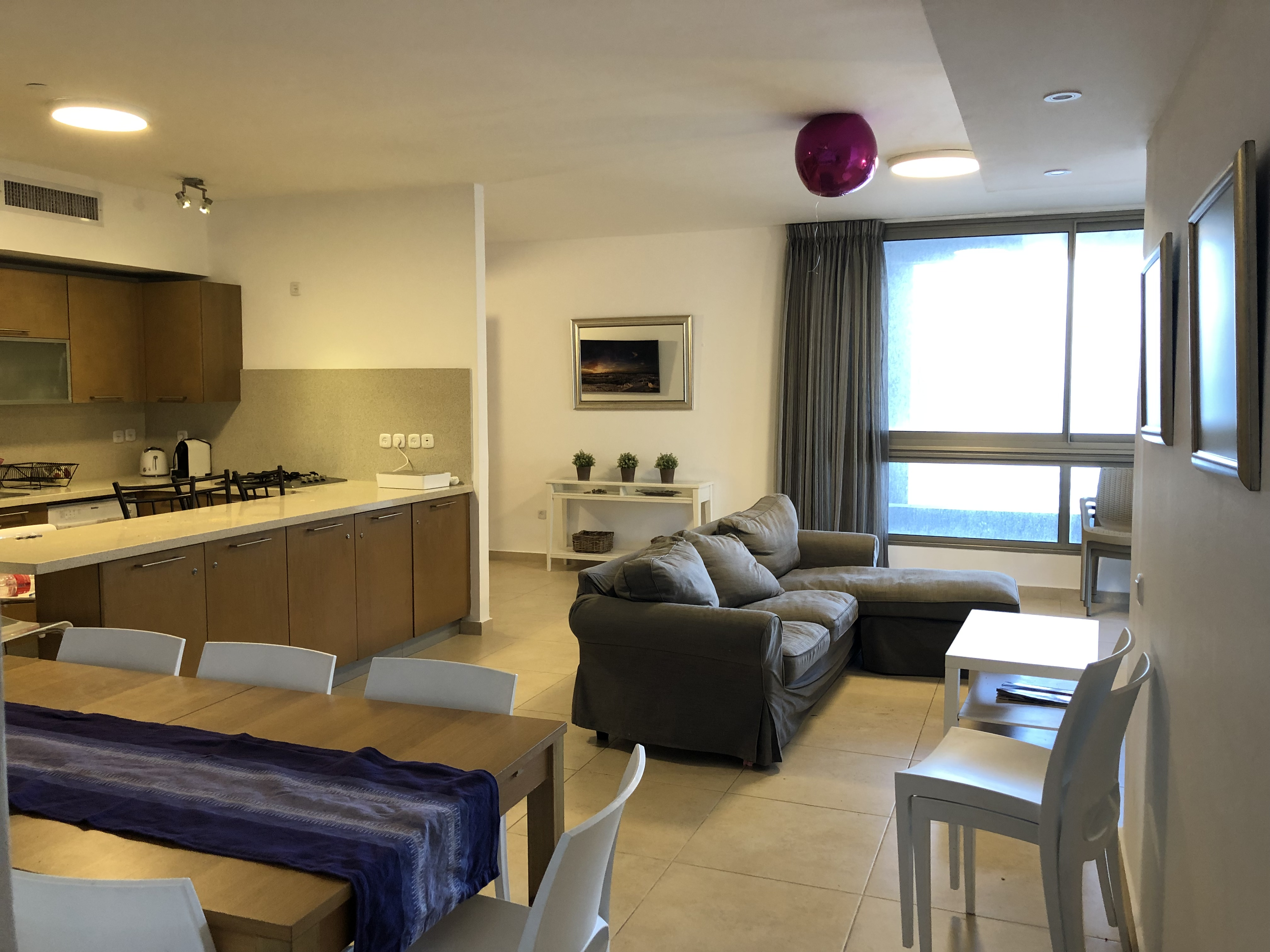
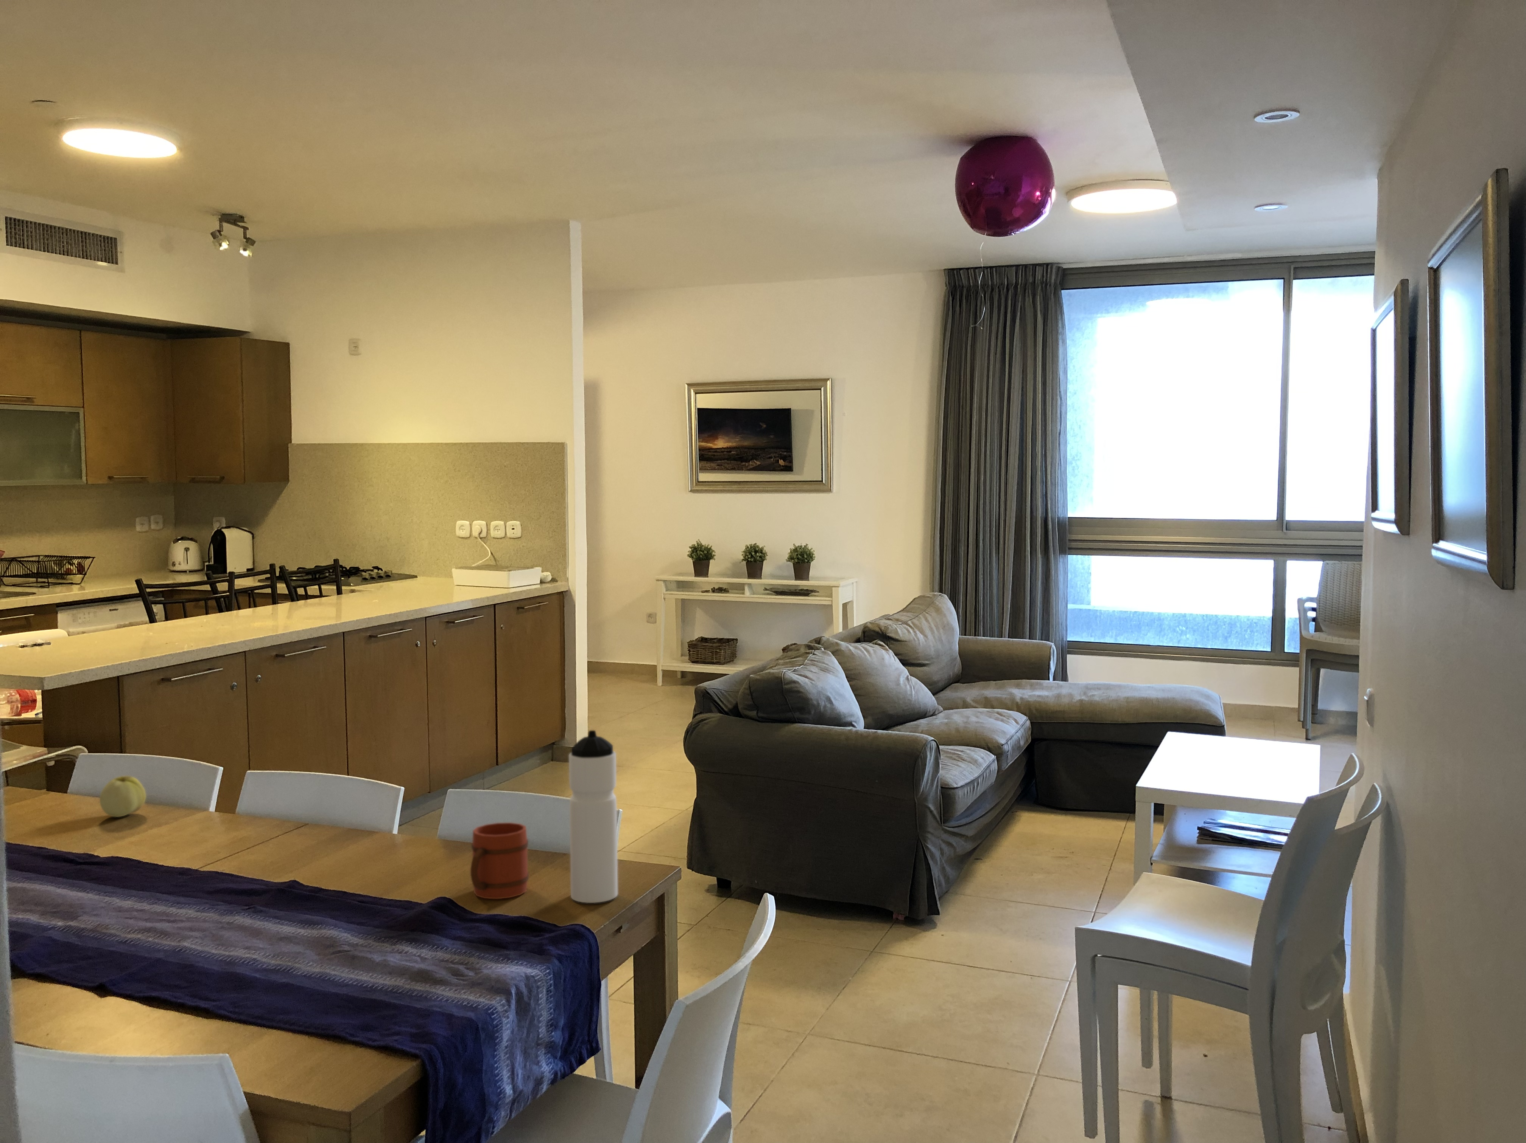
+ mug [470,822,529,899]
+ apple [100,776,147,818]
+ water bottle [568,730,618,903]
